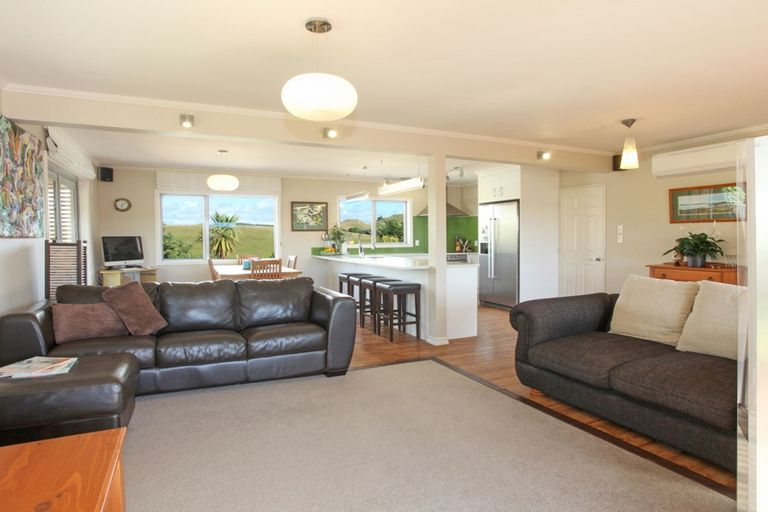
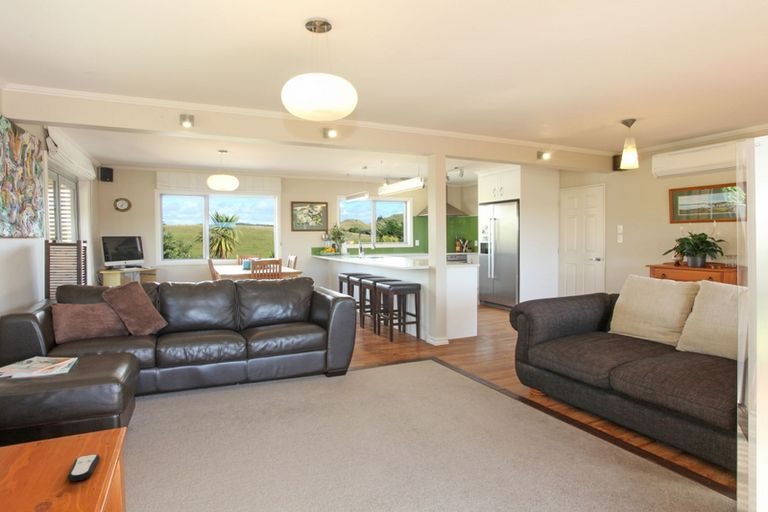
+ remote control [67,453,101,482]
